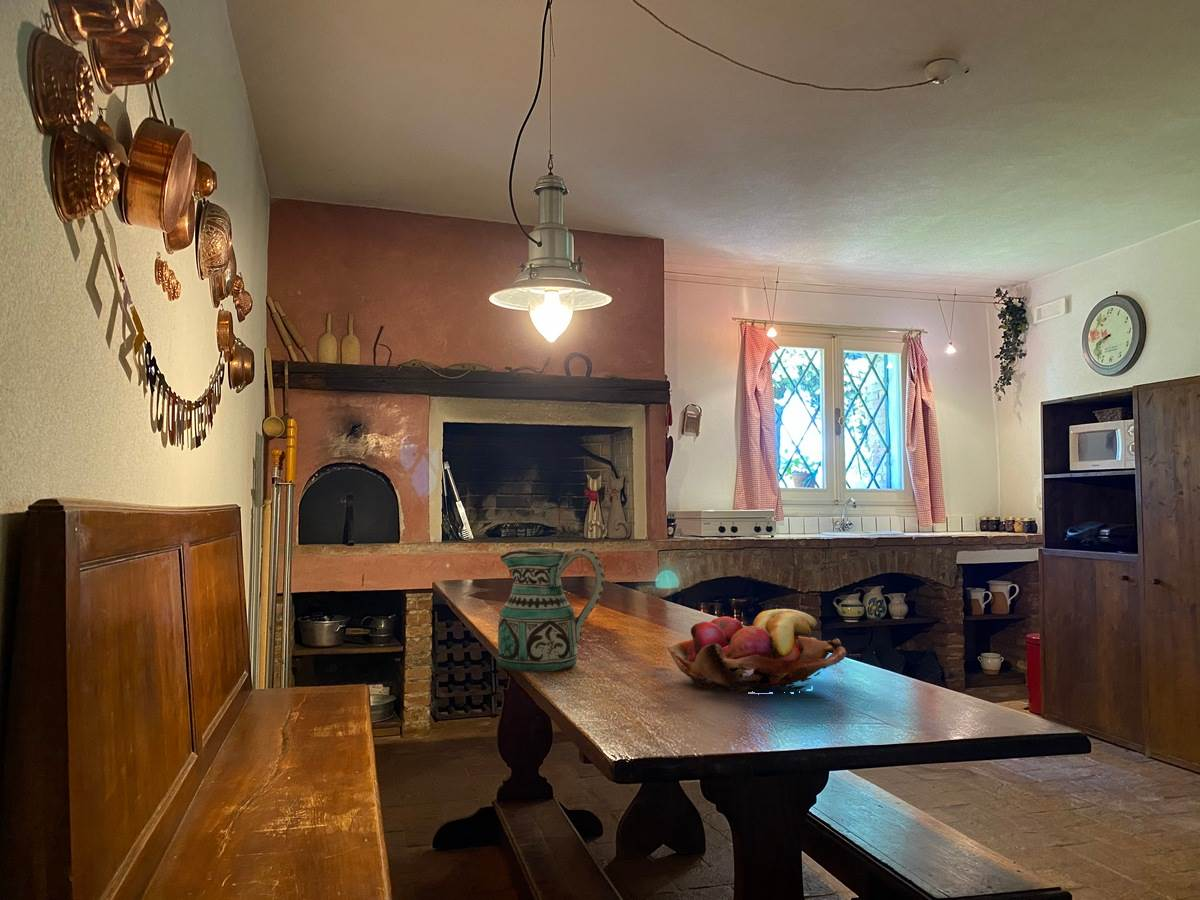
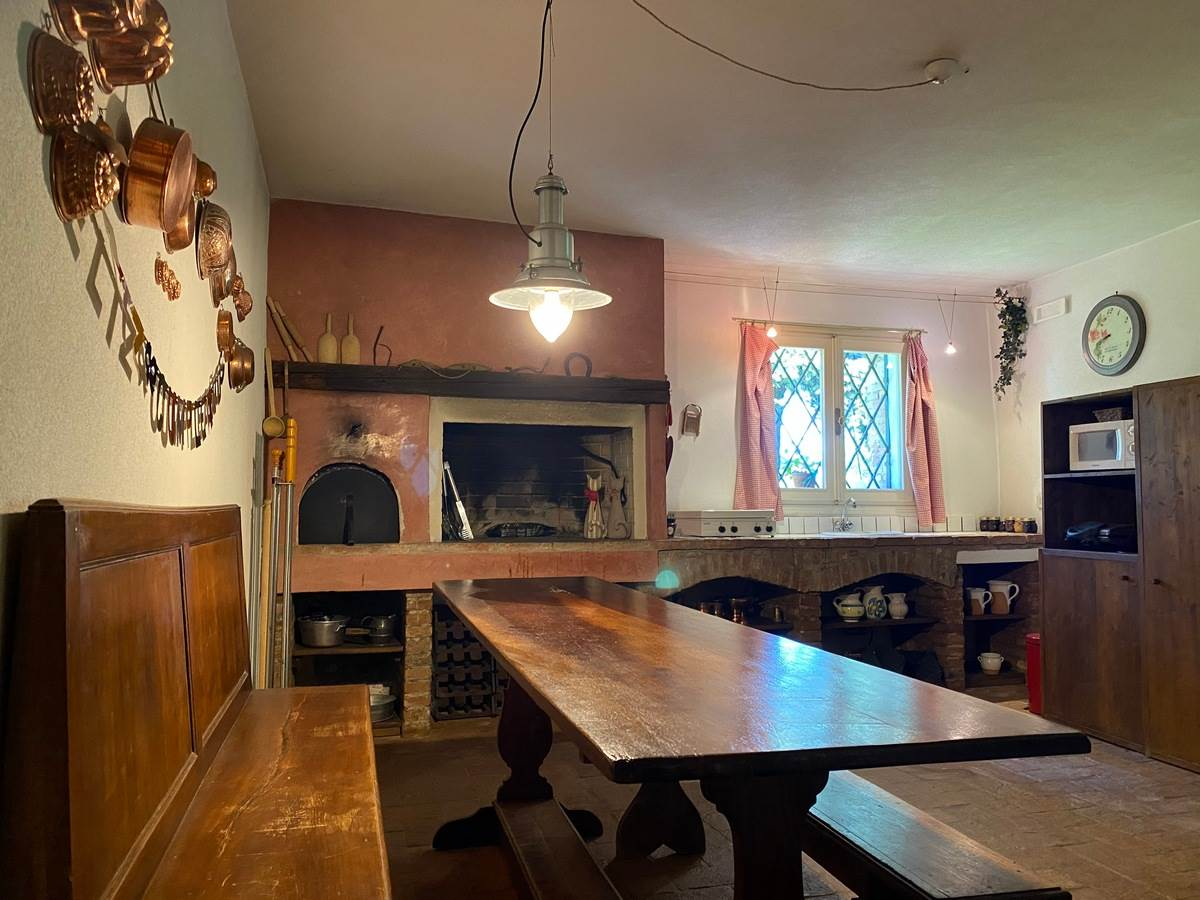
- fruit basket [666,608,847,694]
- ceramic pitcher [497,547,605,673]
